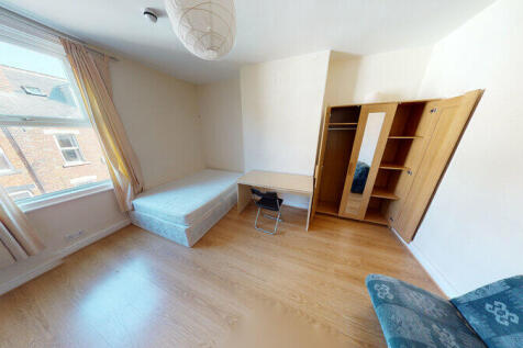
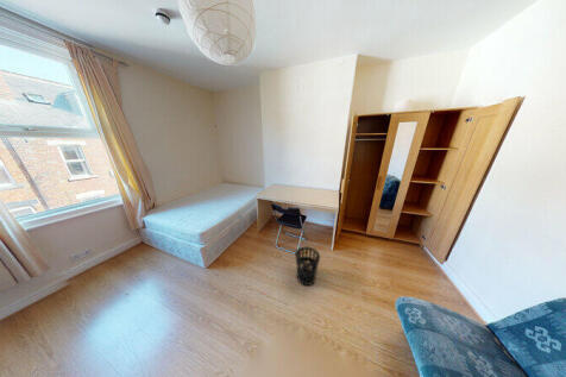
+ wastebasket [294,246,321,287]
